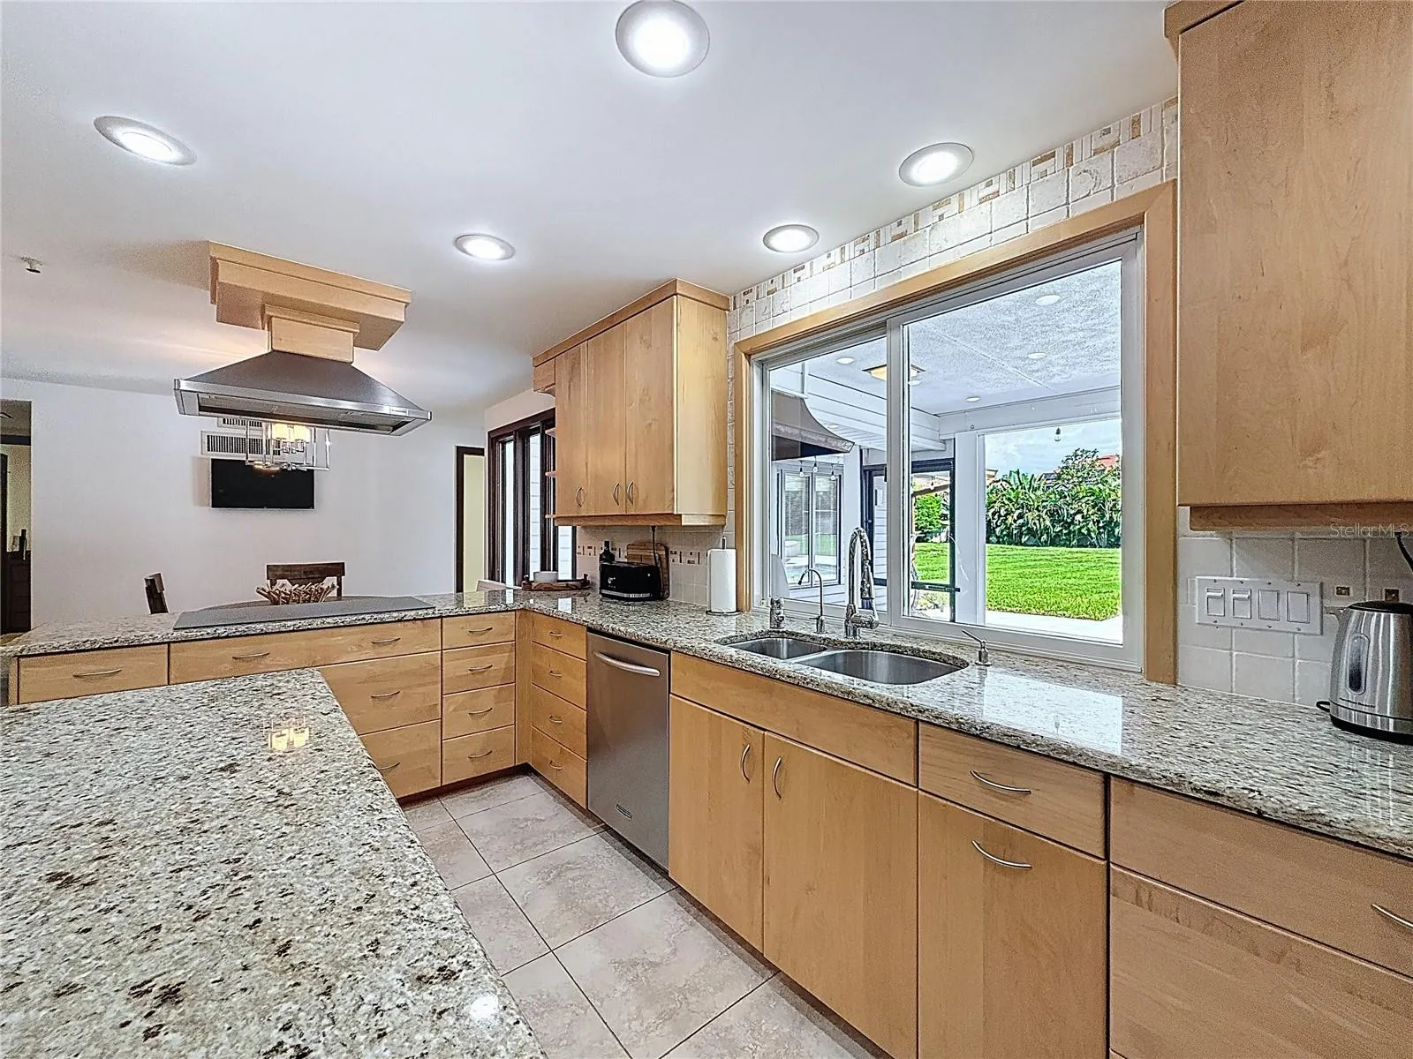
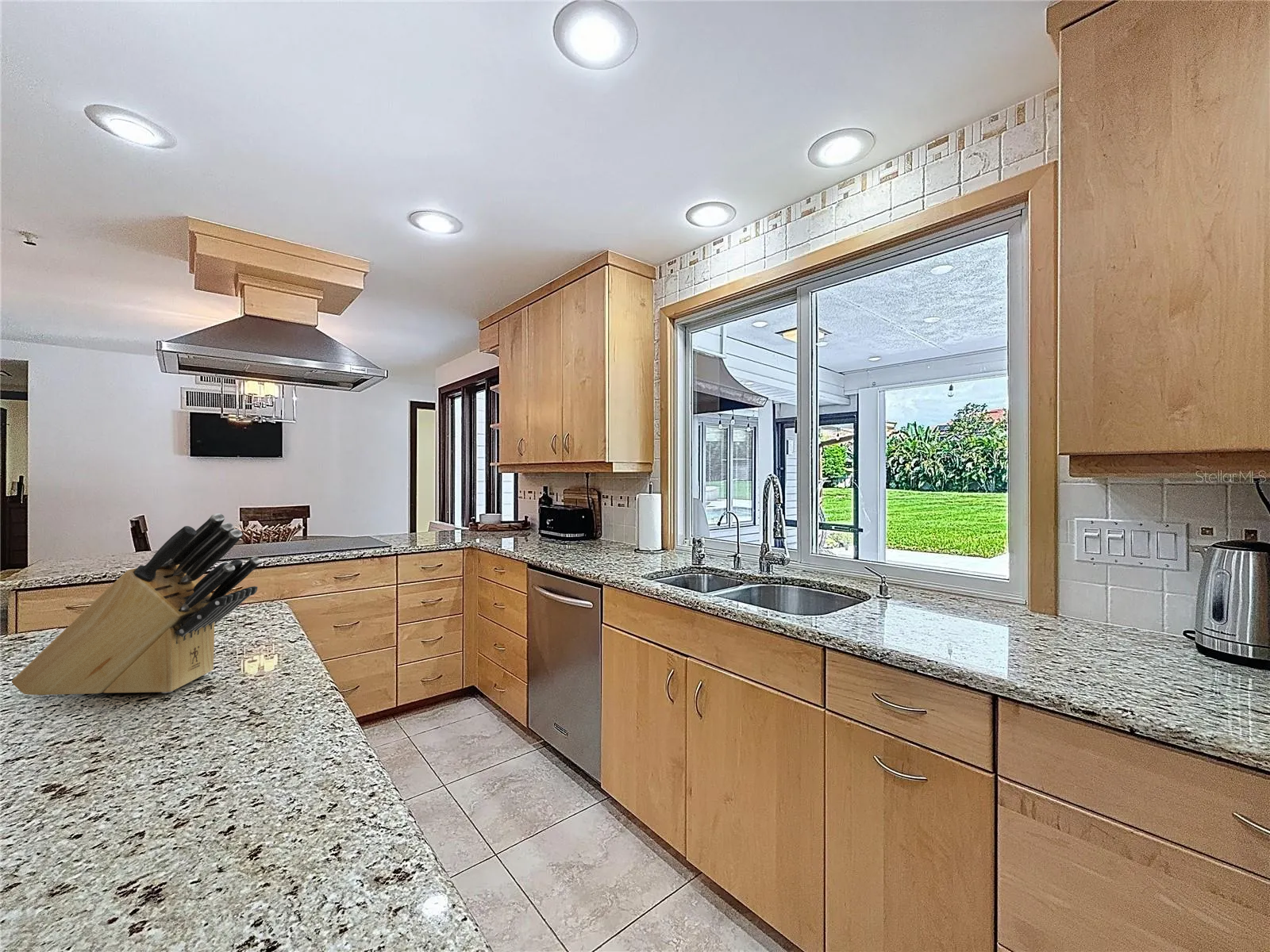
+ knife block [11,512,262,697]
